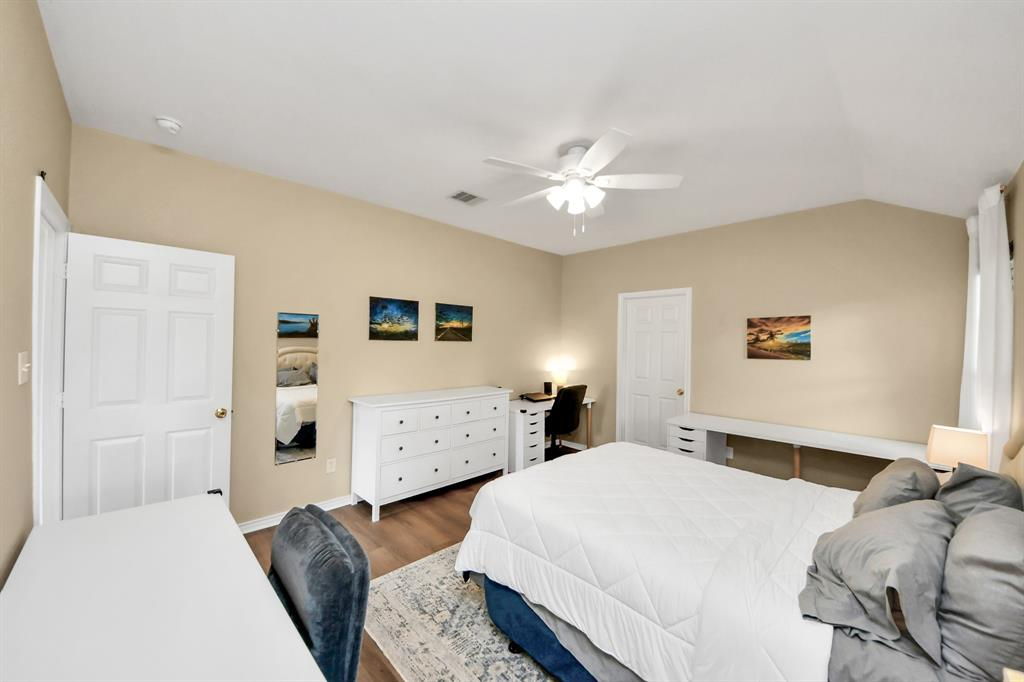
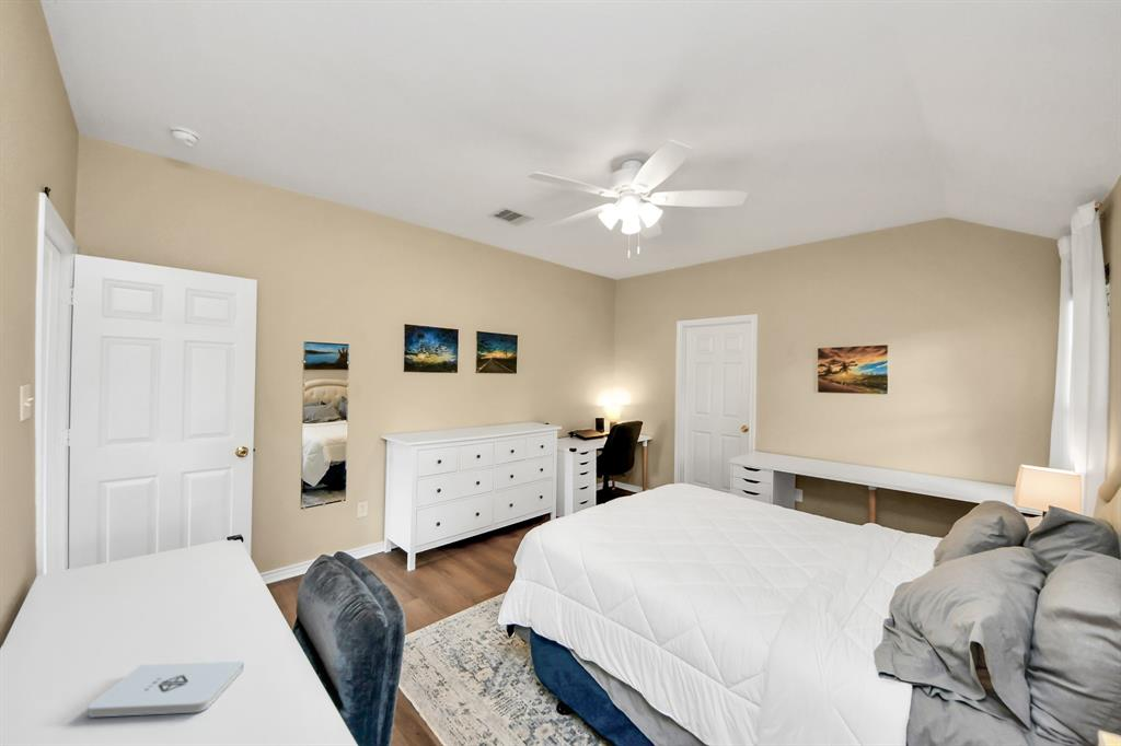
+ notepad [88,661,245,719]
